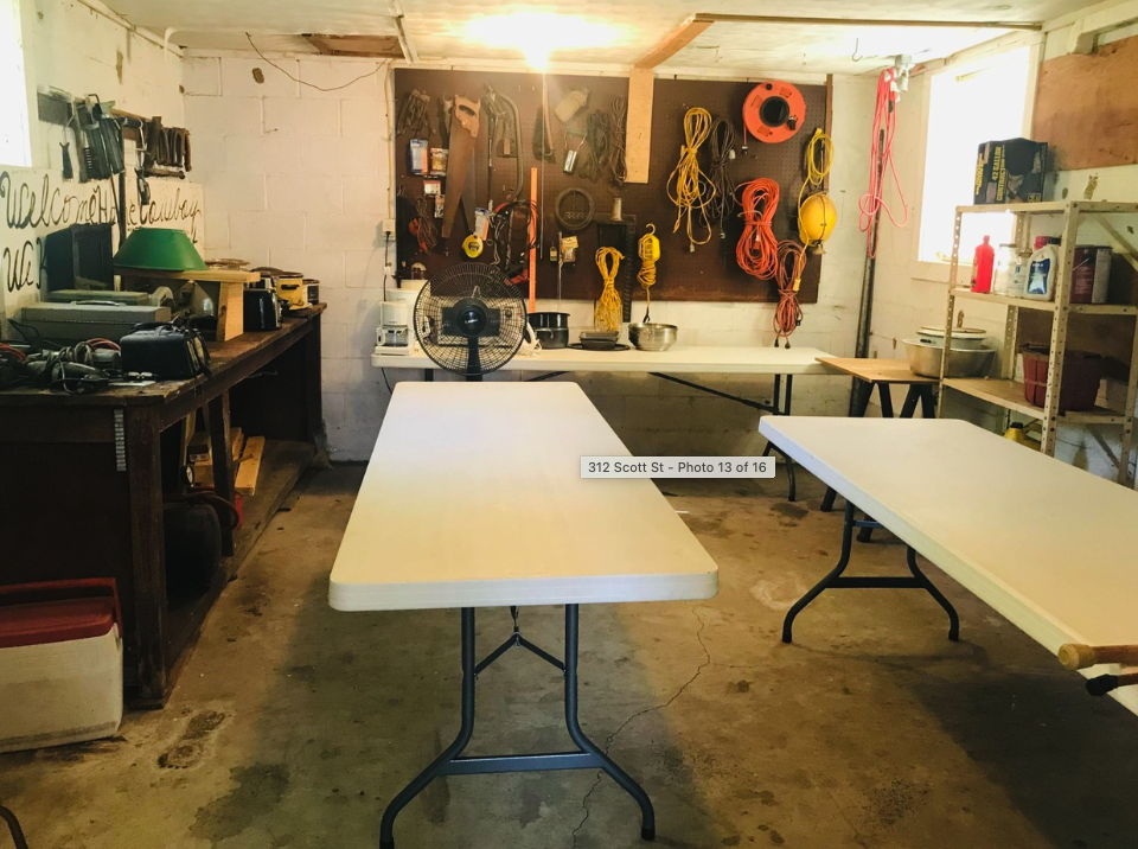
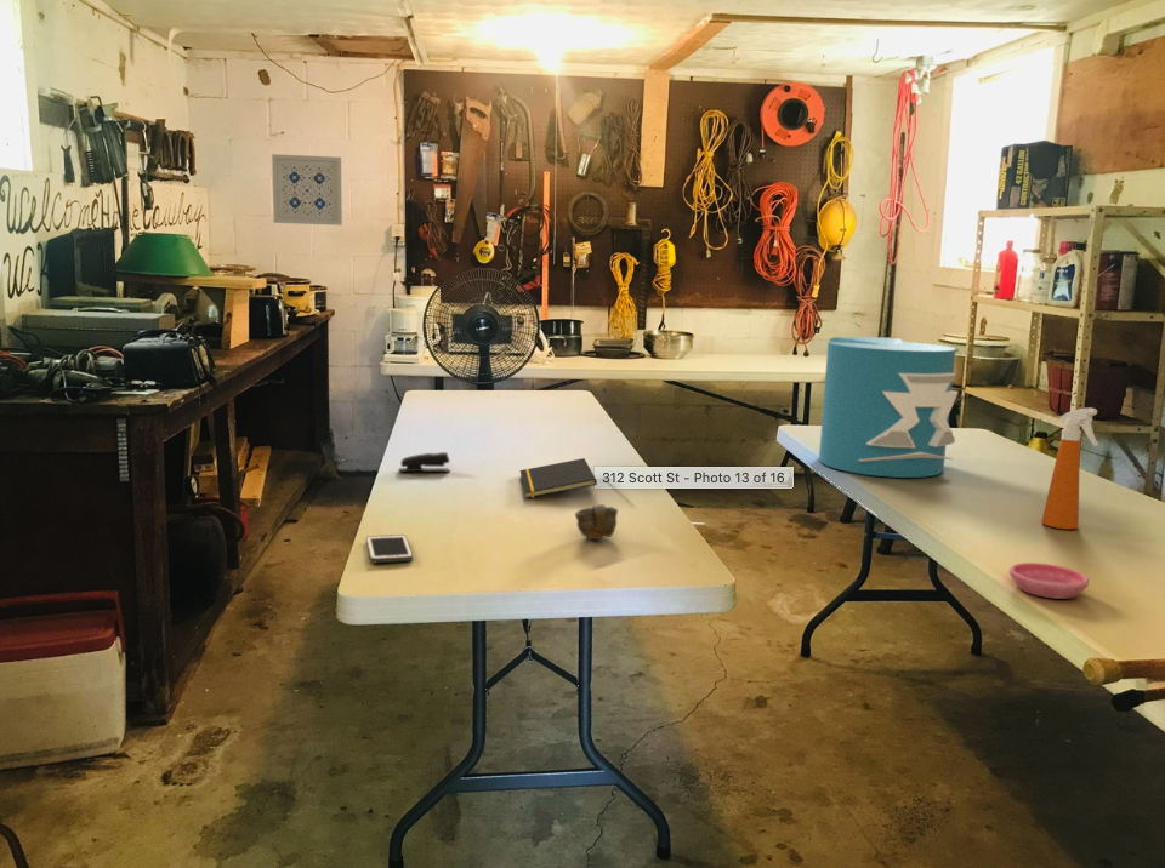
+ spray bottle [1041,406,1099,531]
+ notepad [519,457,598,499]
+ saucer [1008,561,1090,600]
+ wall art [271,153,343,227]
+ stapler [397,451,451,473]
+ cell phone [365,533,414,564]
+ bucket [818,336,960,479]
+ cup [574,503,619,541]
